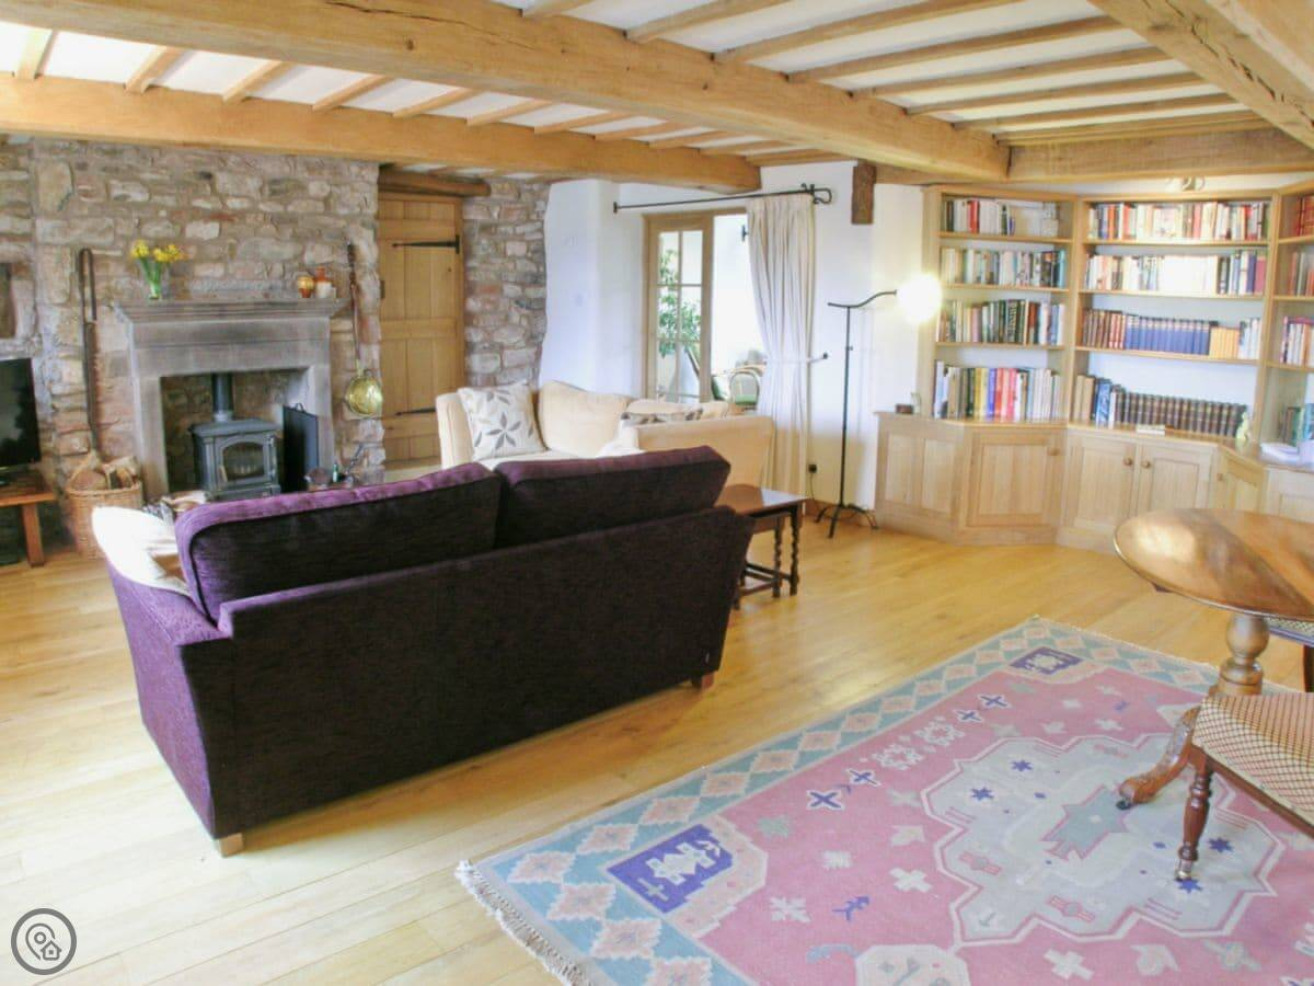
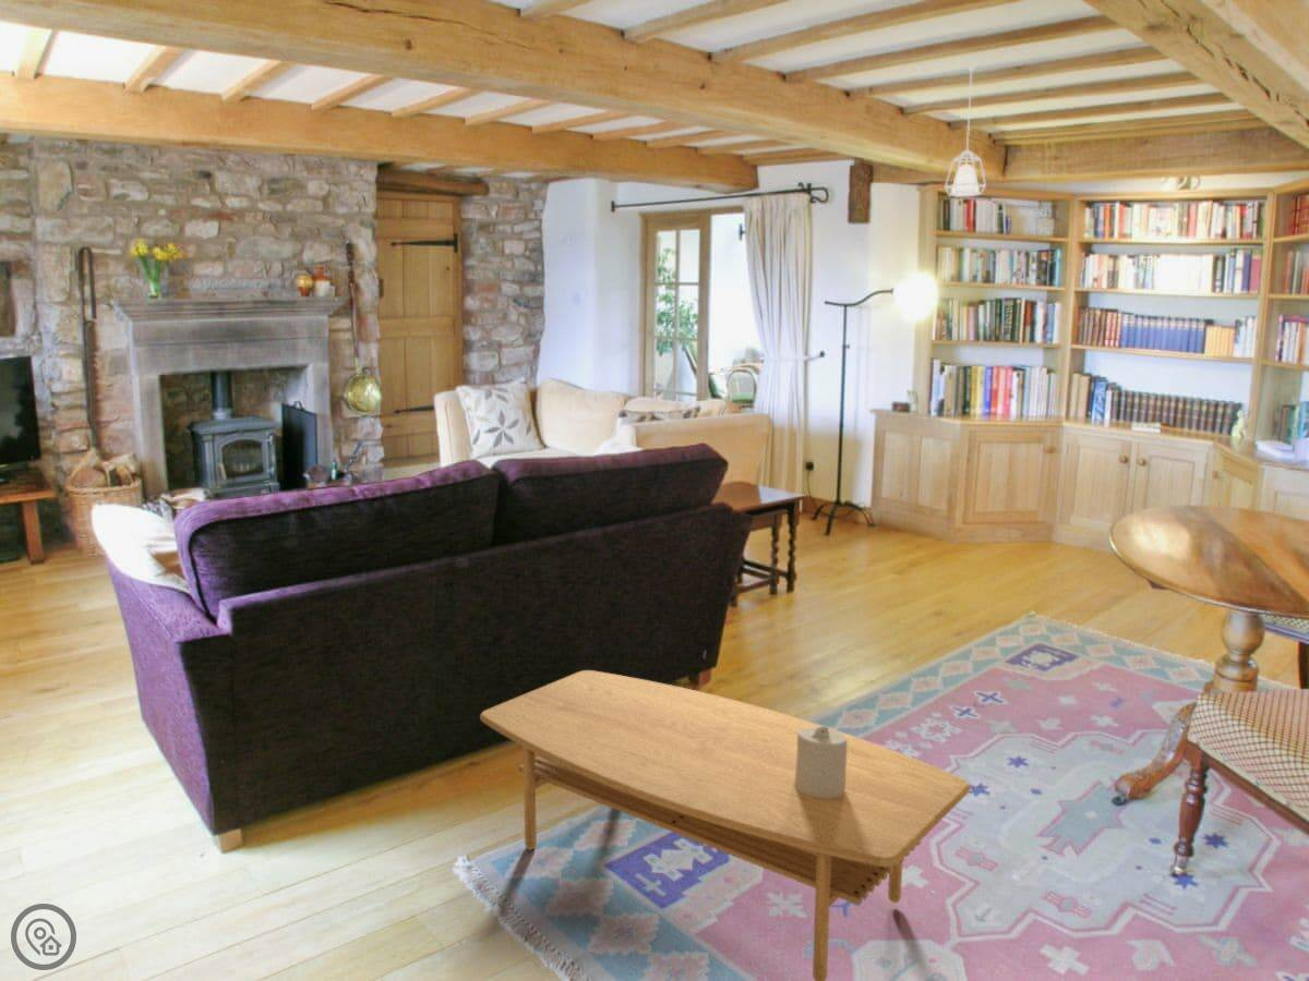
+ pendant lamp [944,65,987,198]
+ candle [794,725,846,799]
+ coffee table [479,669,972,981]
